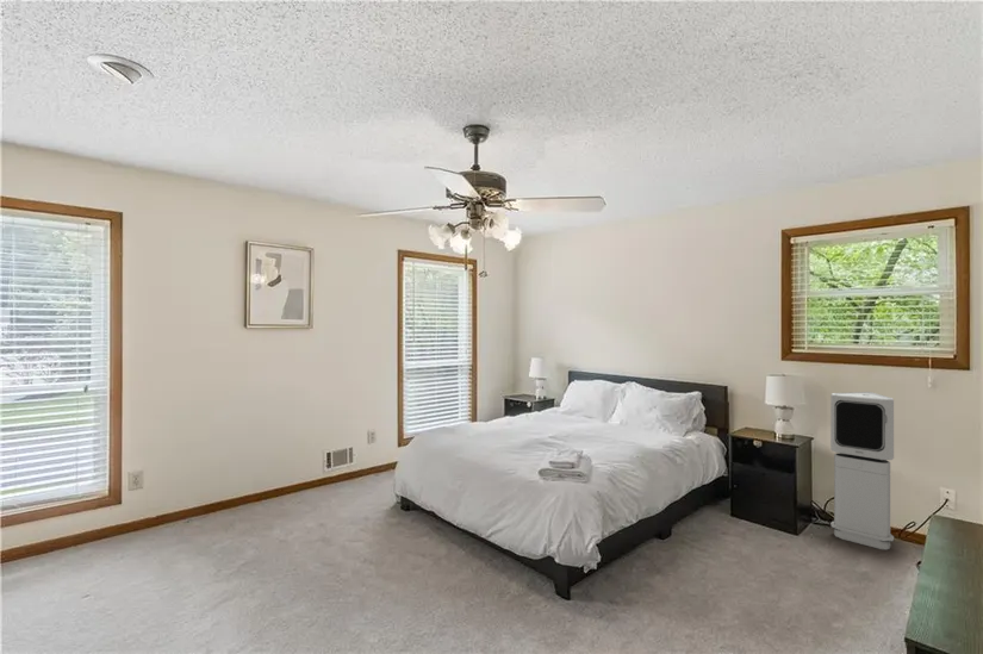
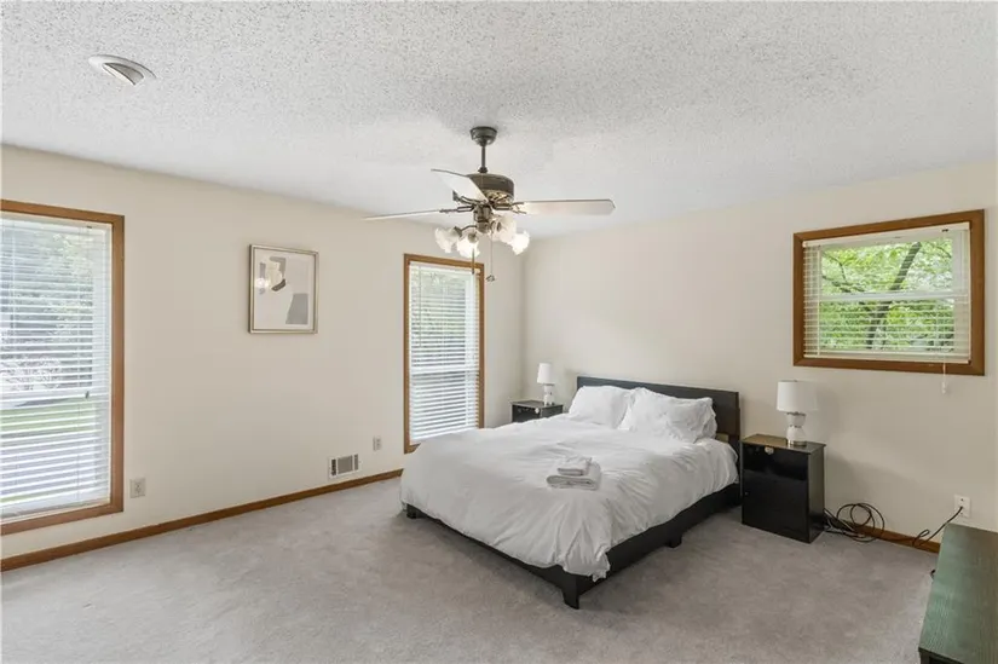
- air purifier [829,391,895,550]
